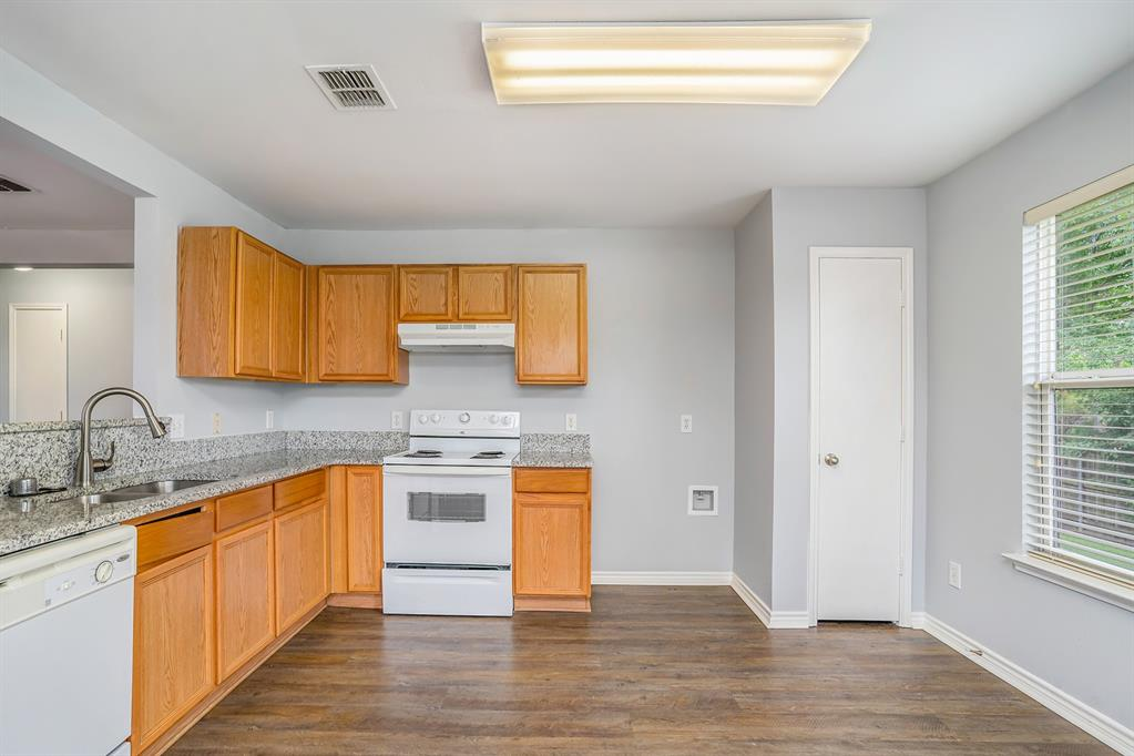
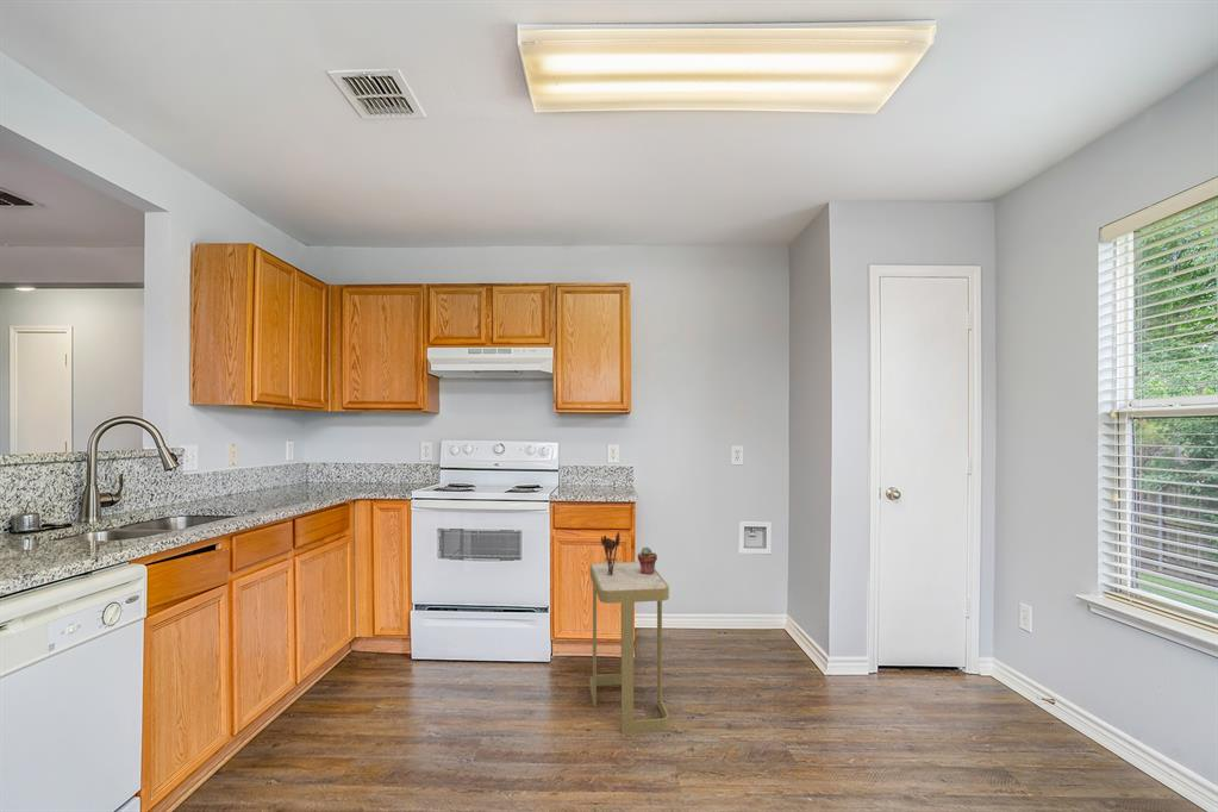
+ potted succulent [637,546,658,574]
+ utensil holder [600,531,622,575]
+ side table [588,561,670,735]
